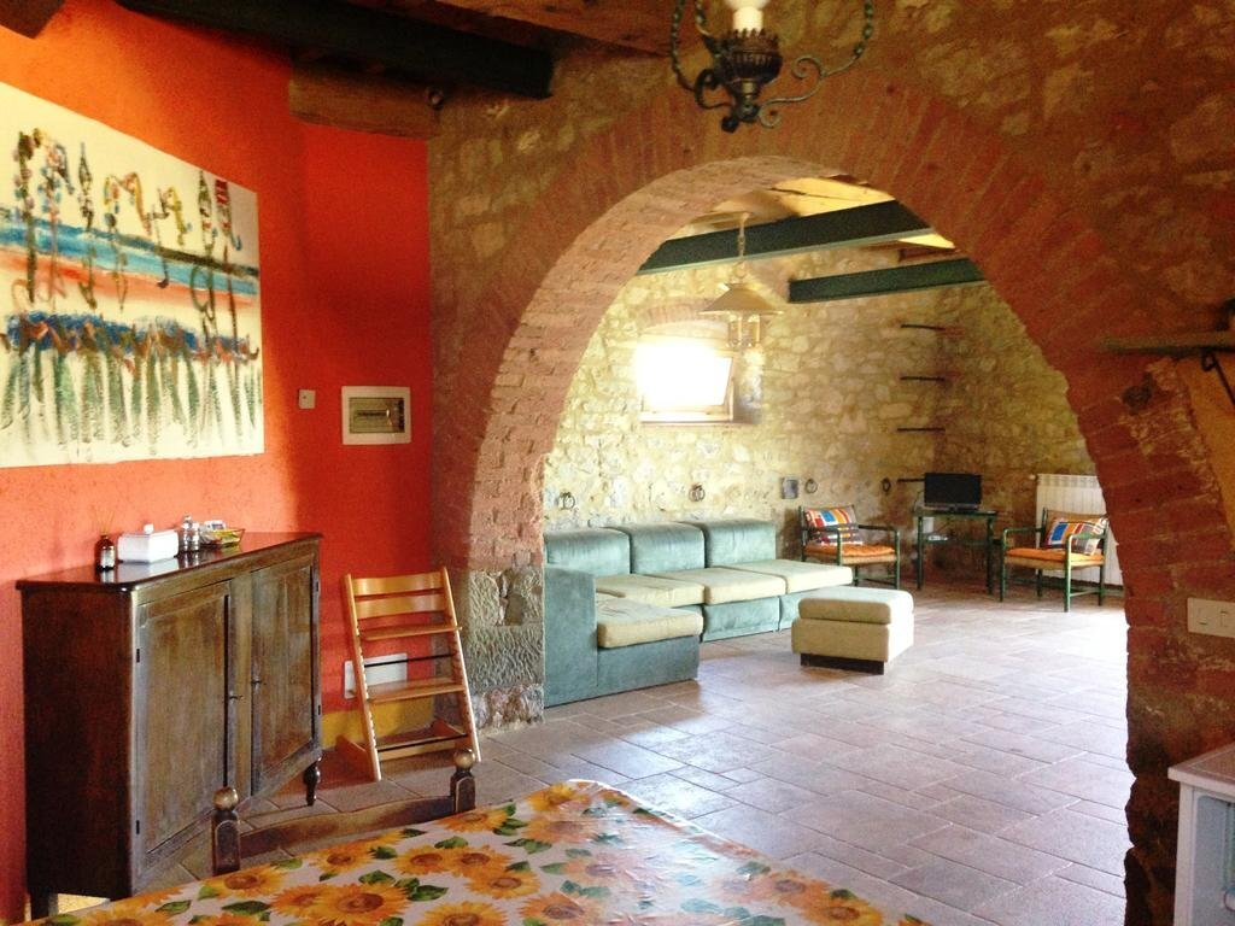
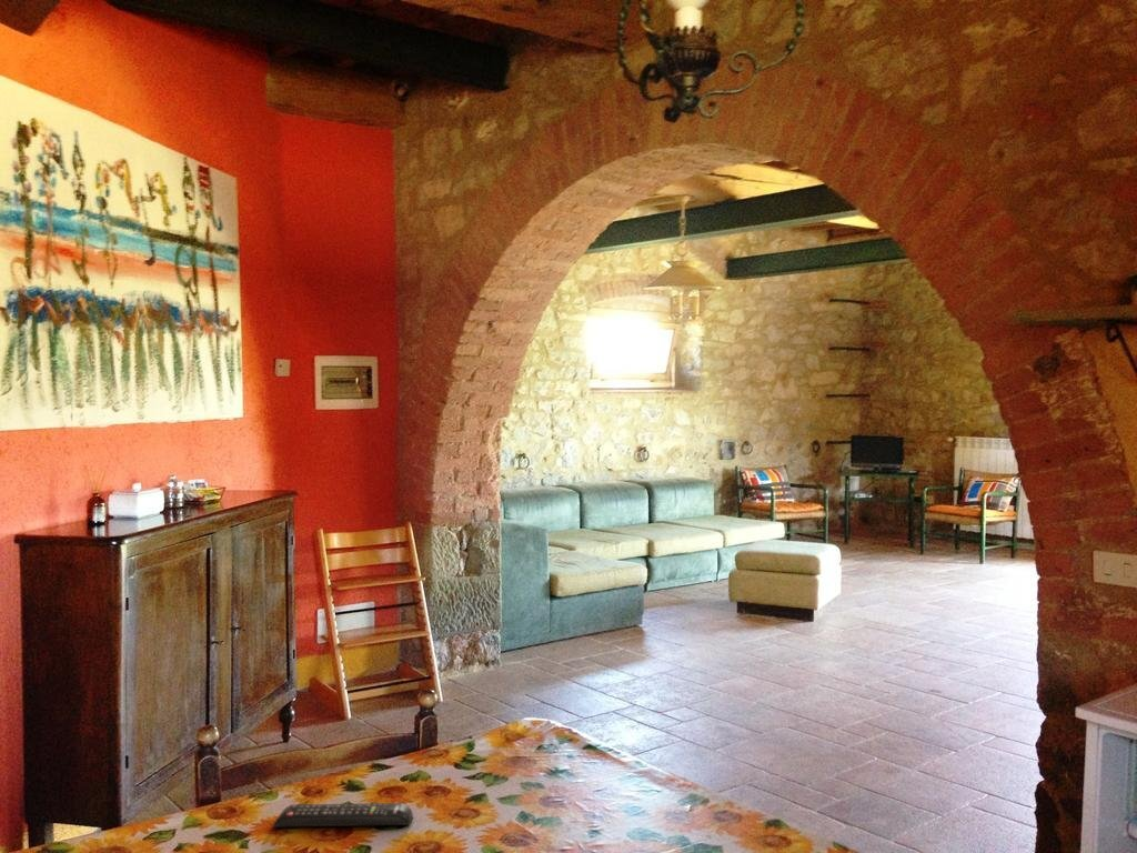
+ remote control [272,802,414,829]
